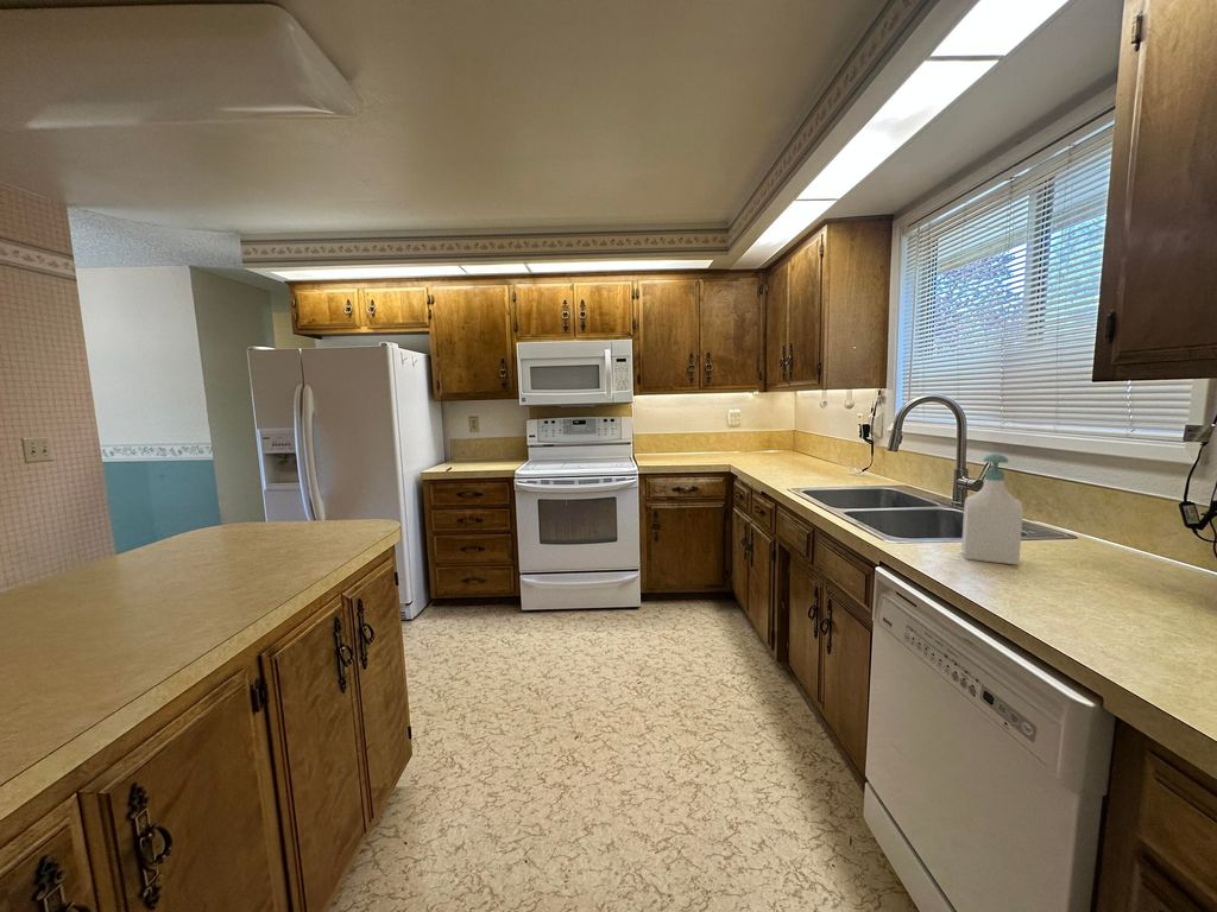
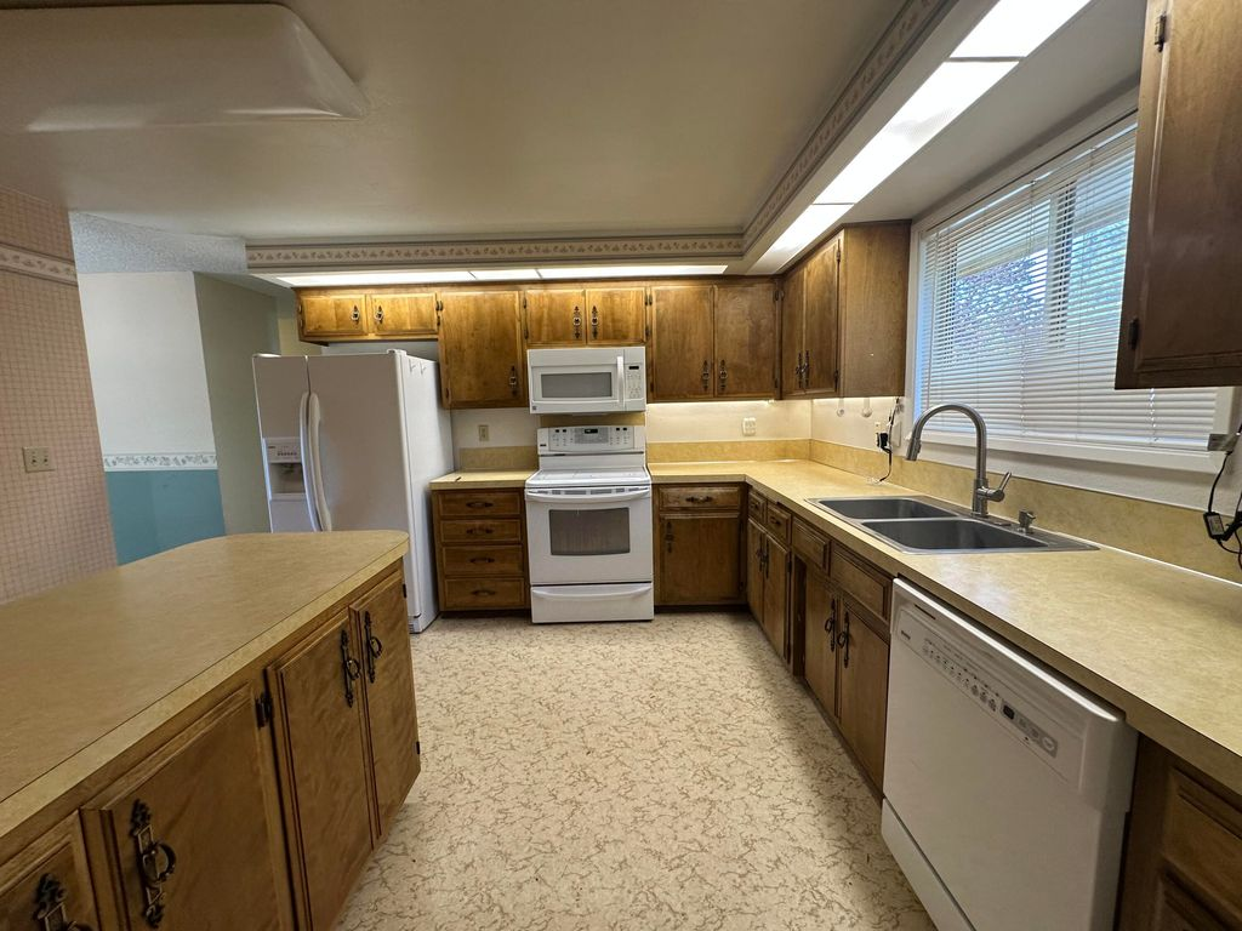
- soap bottle [960,452,1024,565]
